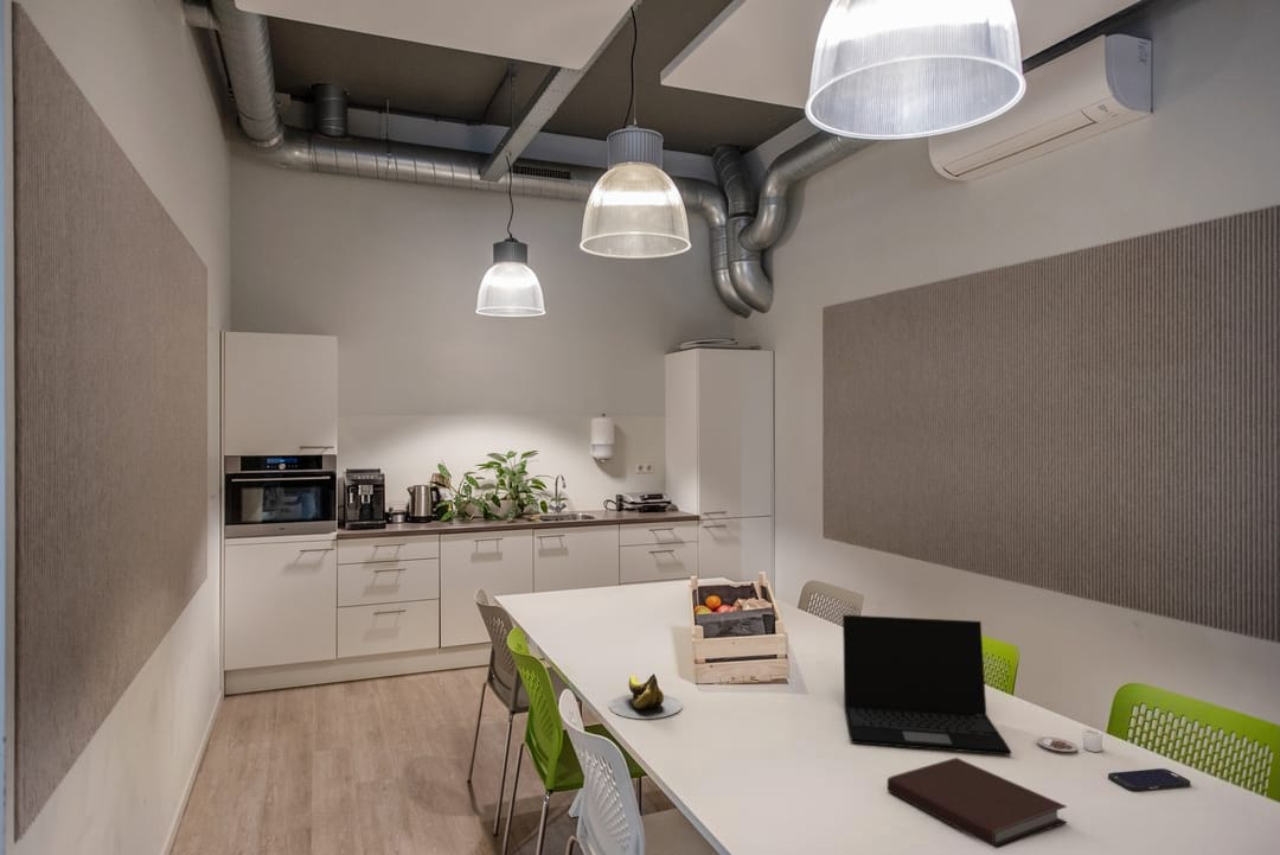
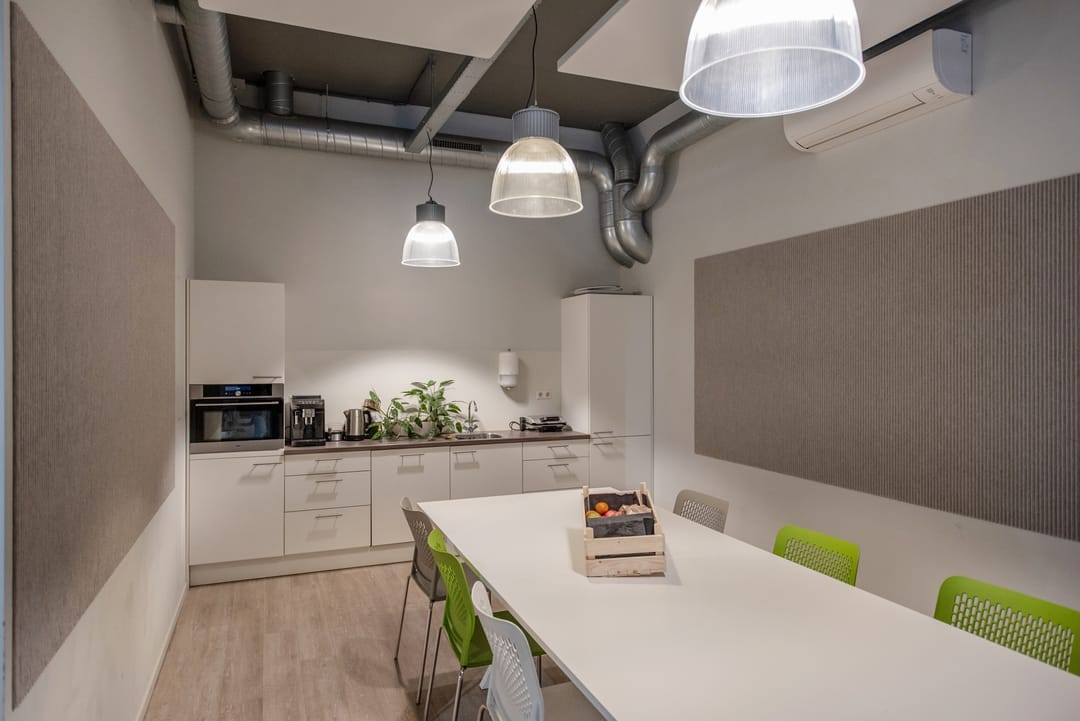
- laptop [841,614,1012,755]
- smartphone [1107,767,1191,792]
- cocoa [1036,727,1103,753]
- banana [608,672,683,720]
- notebook [887,757,1068,849]
